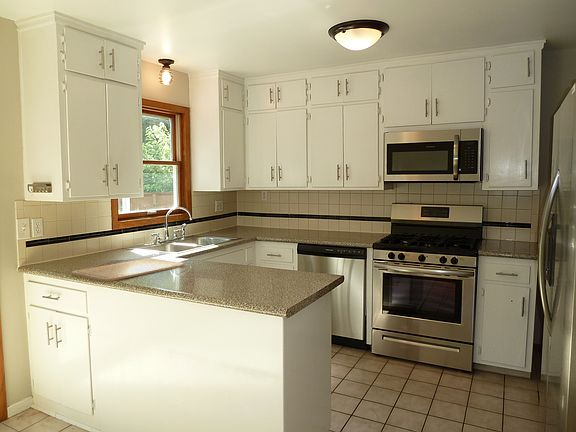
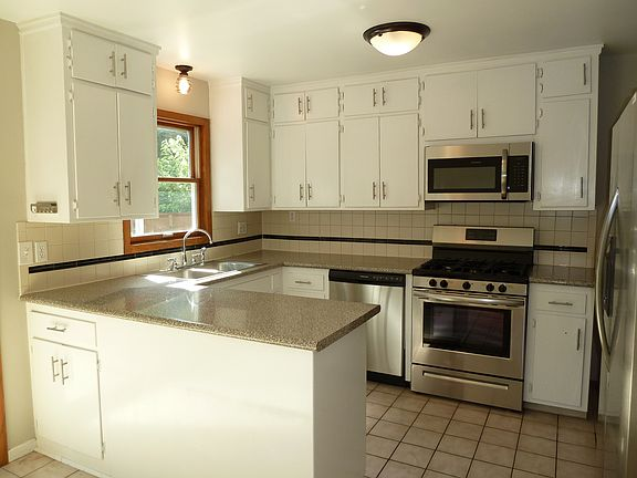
- chopping board [71,257,185,283]
